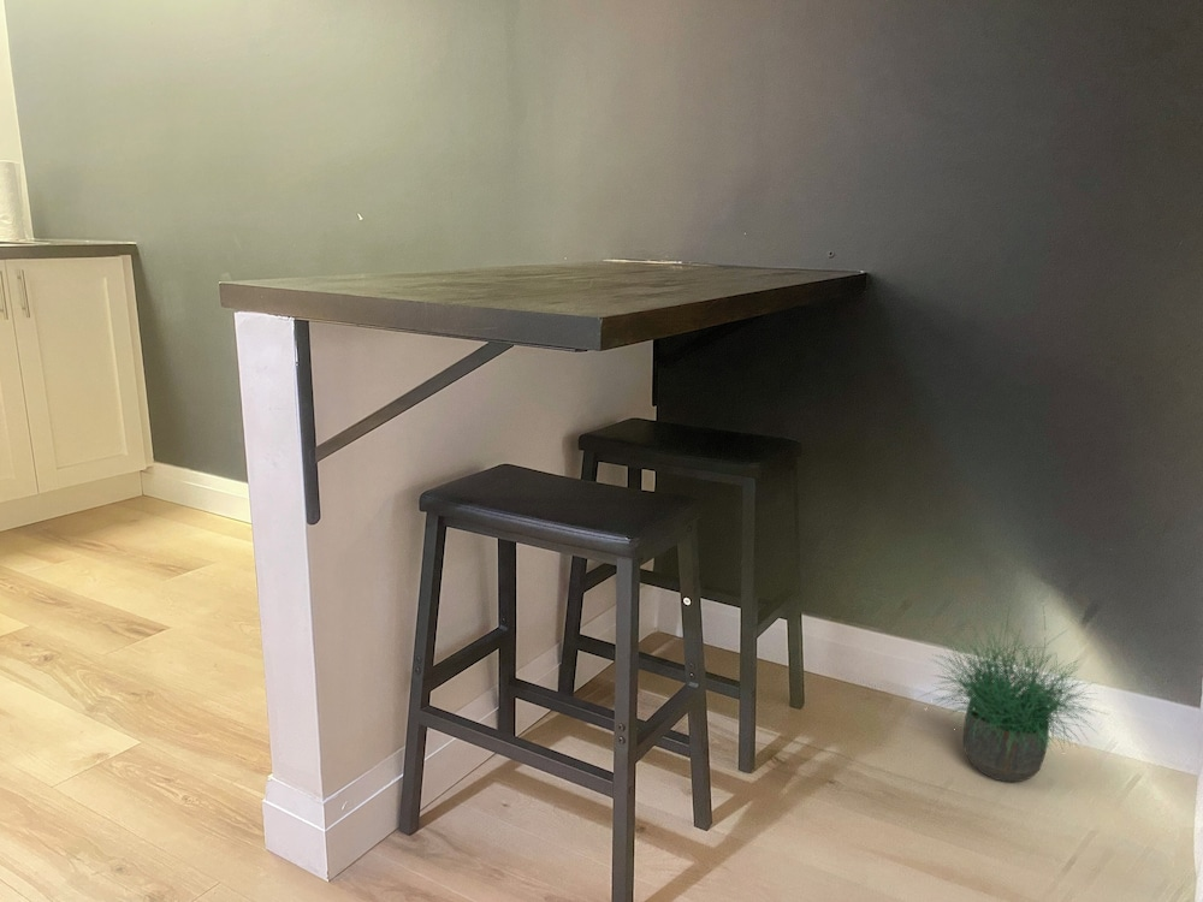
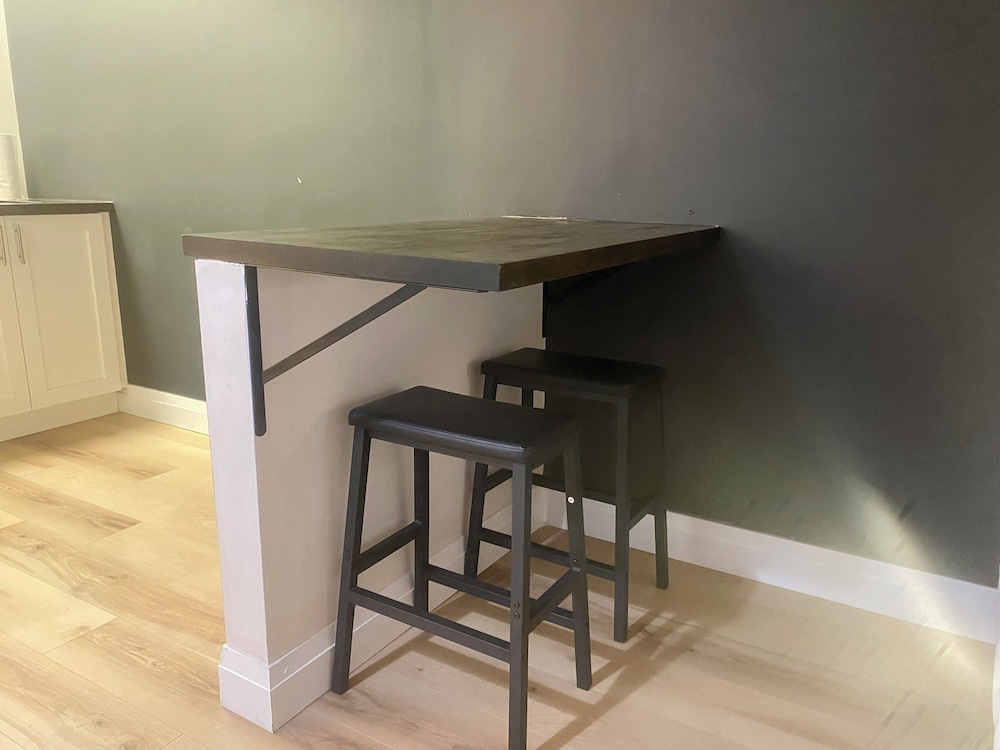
- potted plant [918,598,1108,783]
